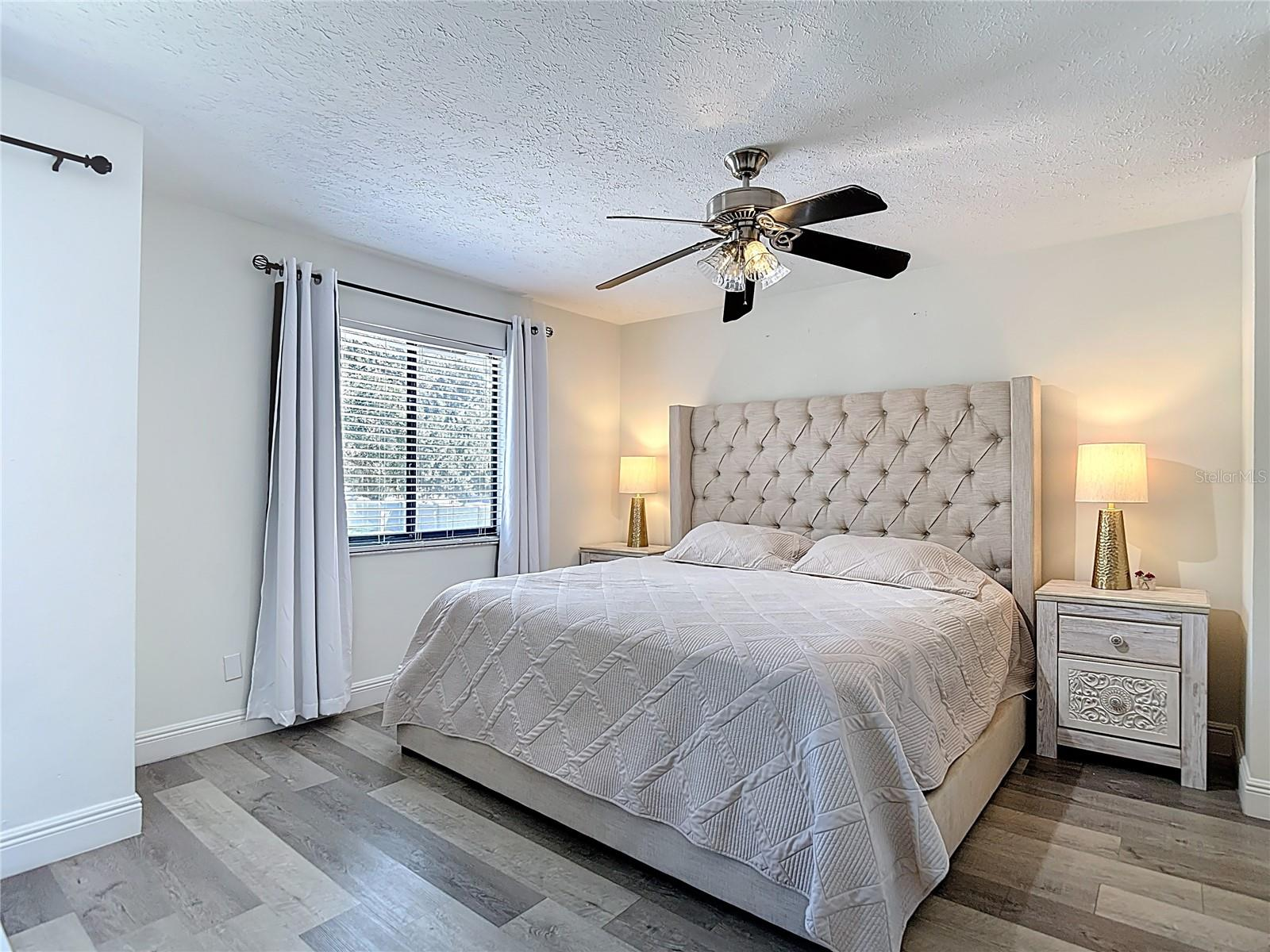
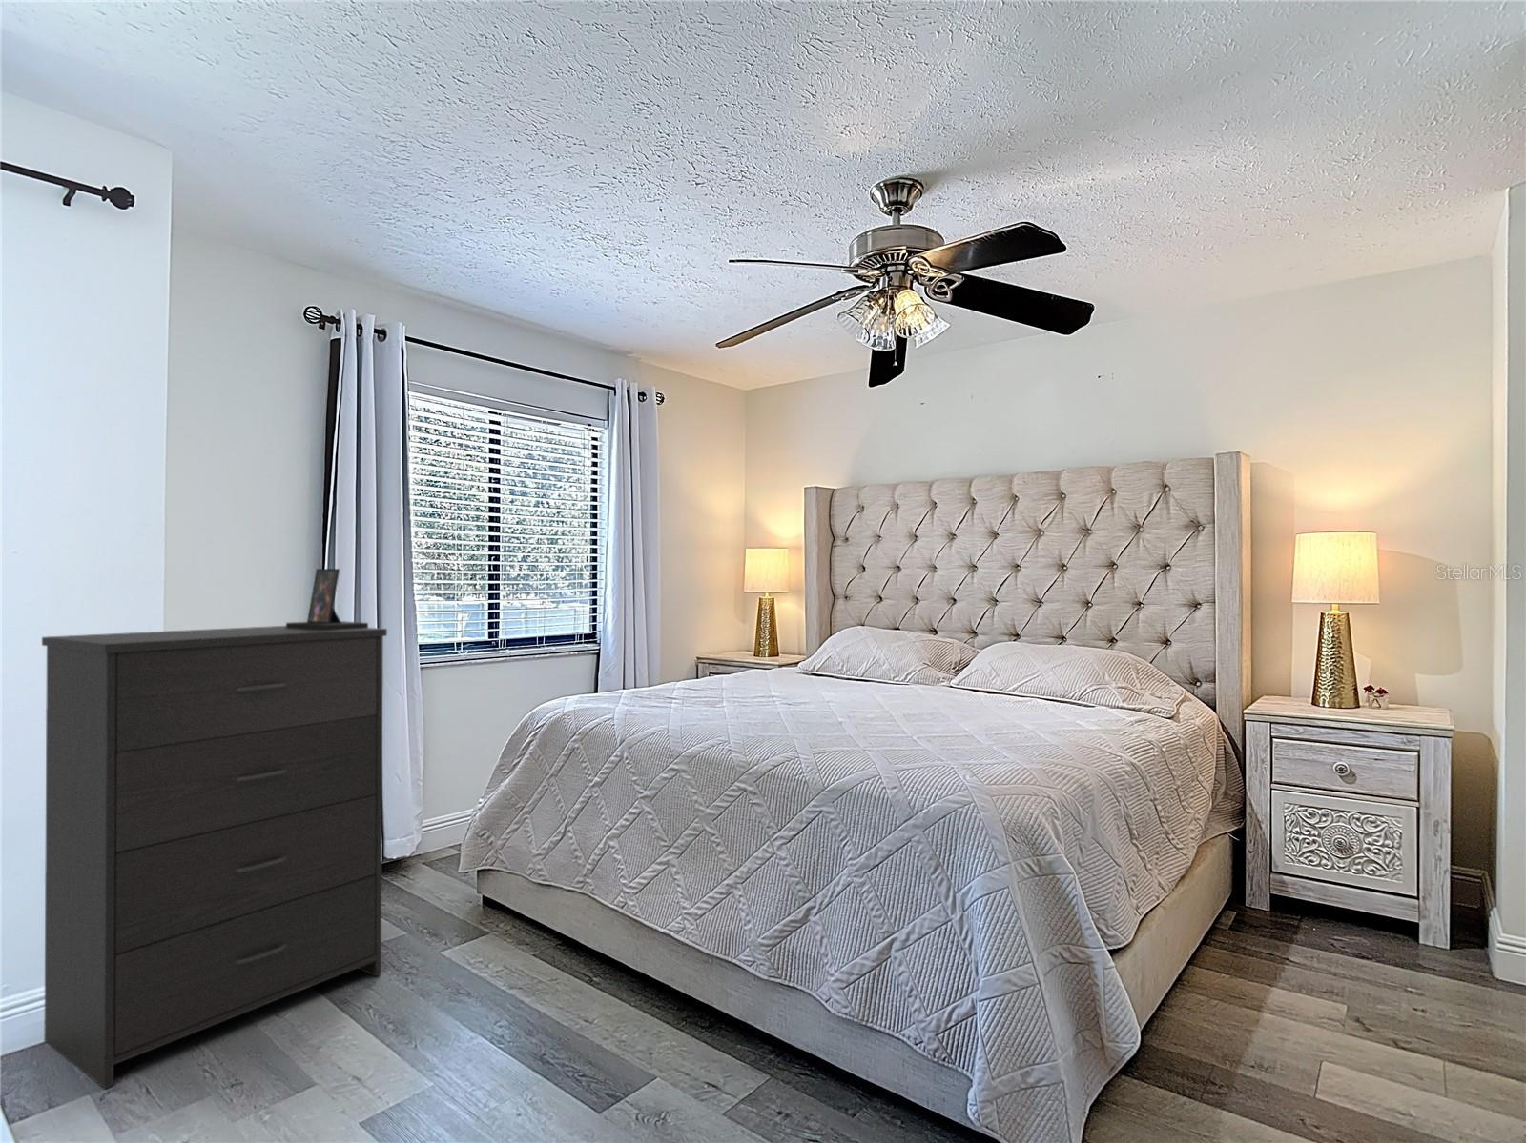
+ dresser [41,624,388,1090]
+ photo frame [285,568,369,629]
